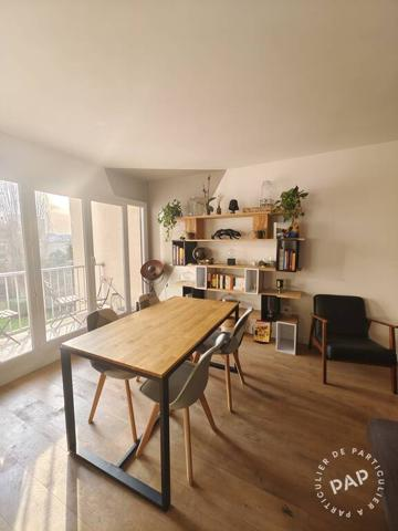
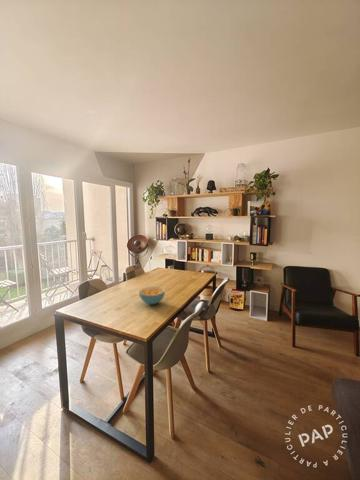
+ cereal bowl [138,285,166,306]
